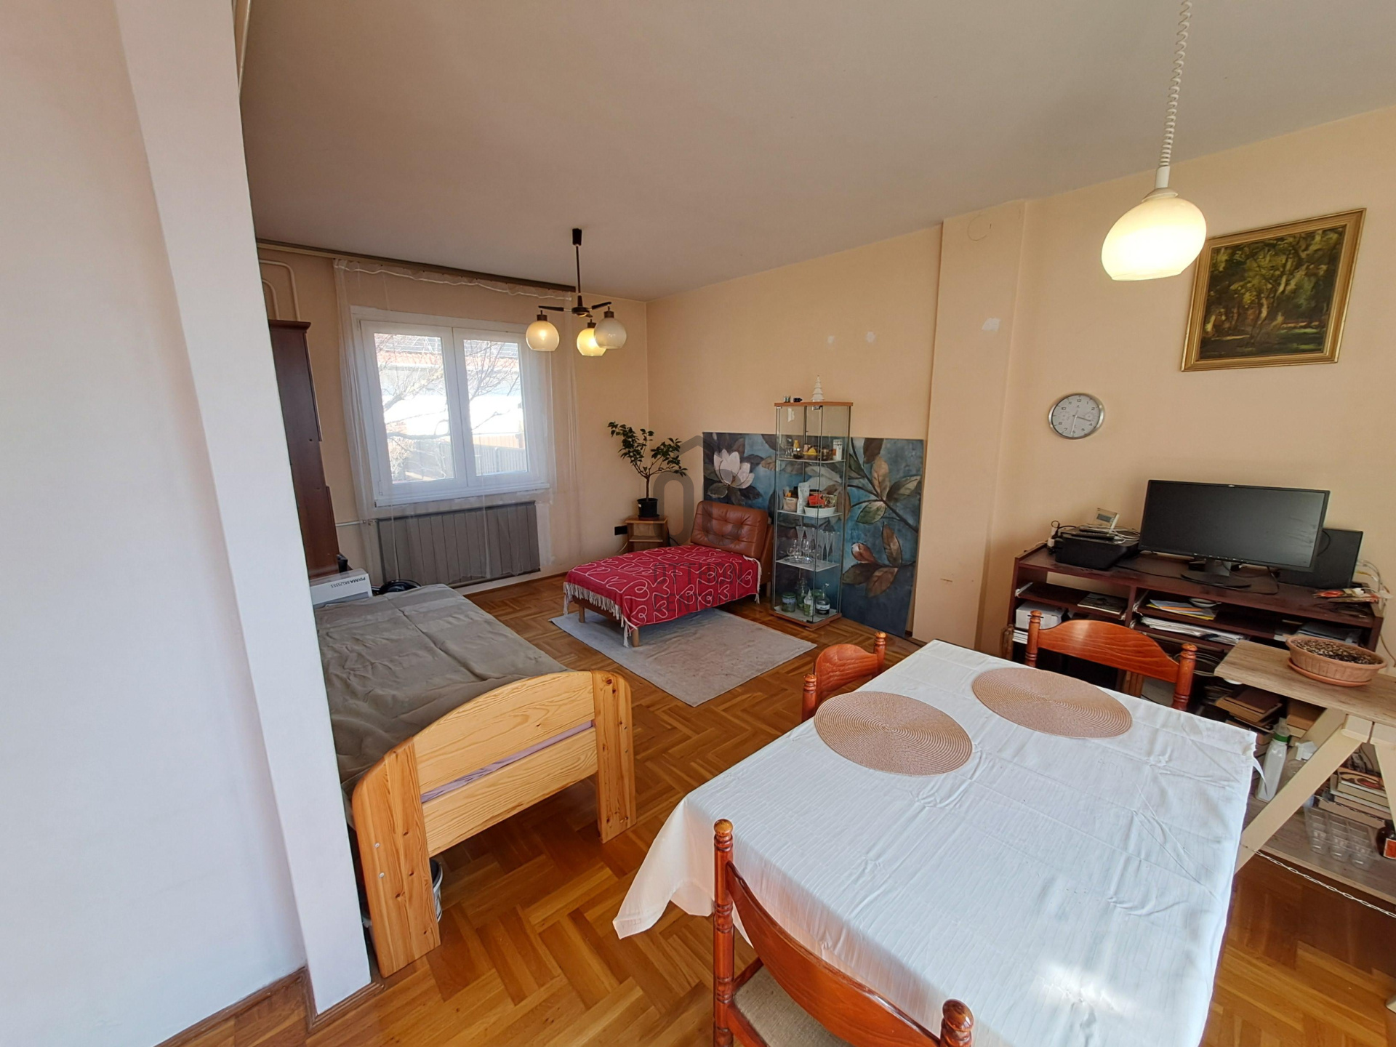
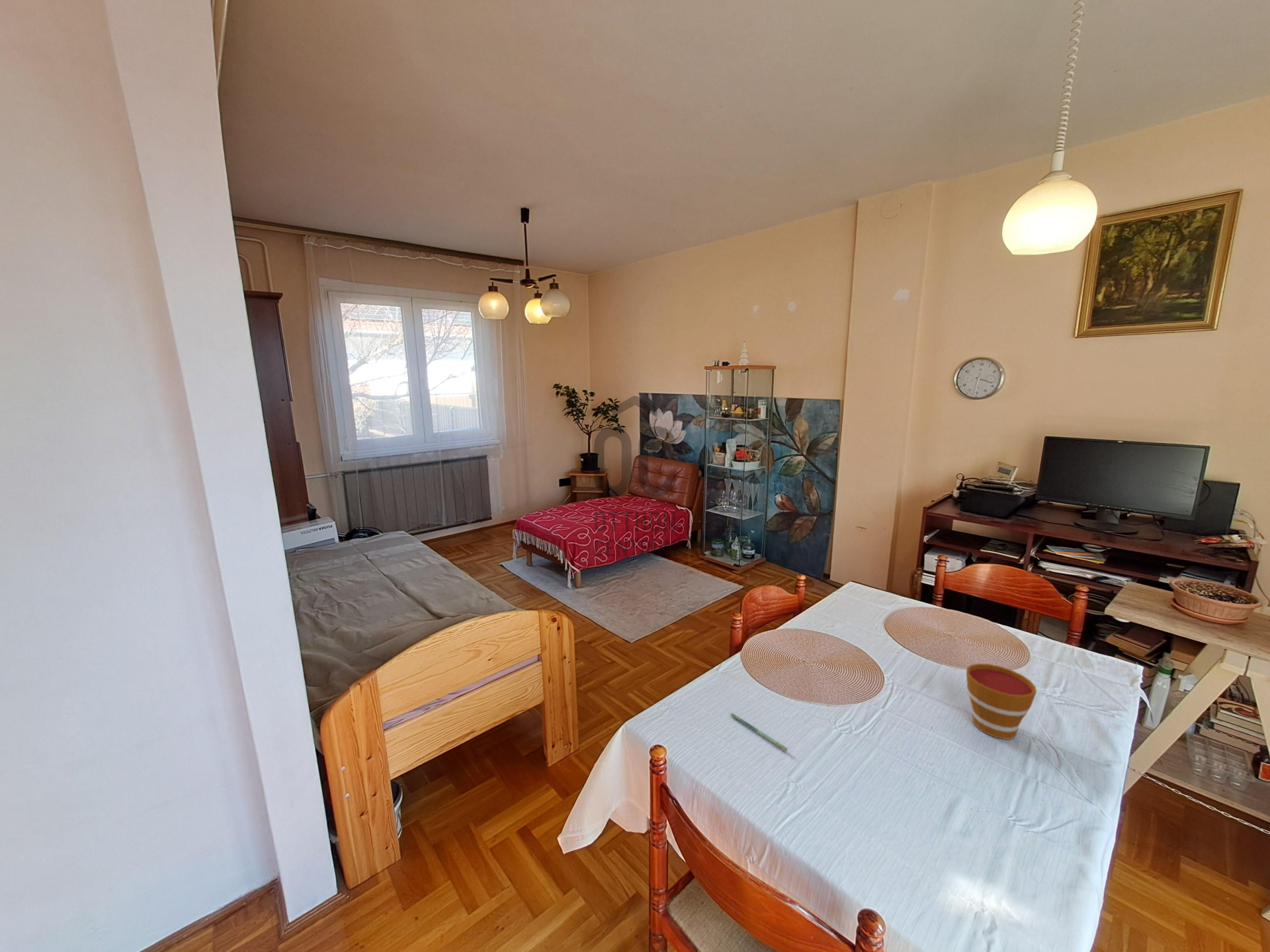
+ cup [966,663,1037,740]
+ pen [730,713,788,752]
